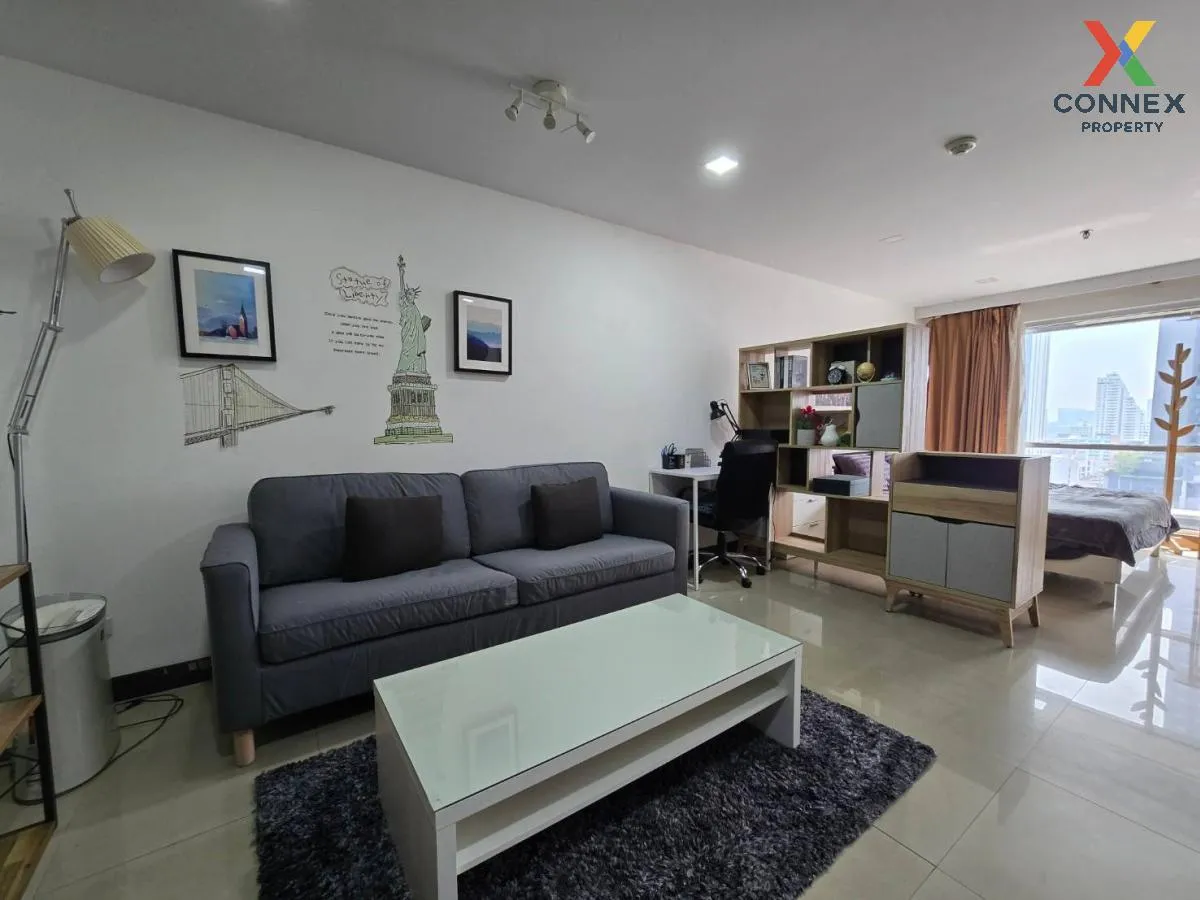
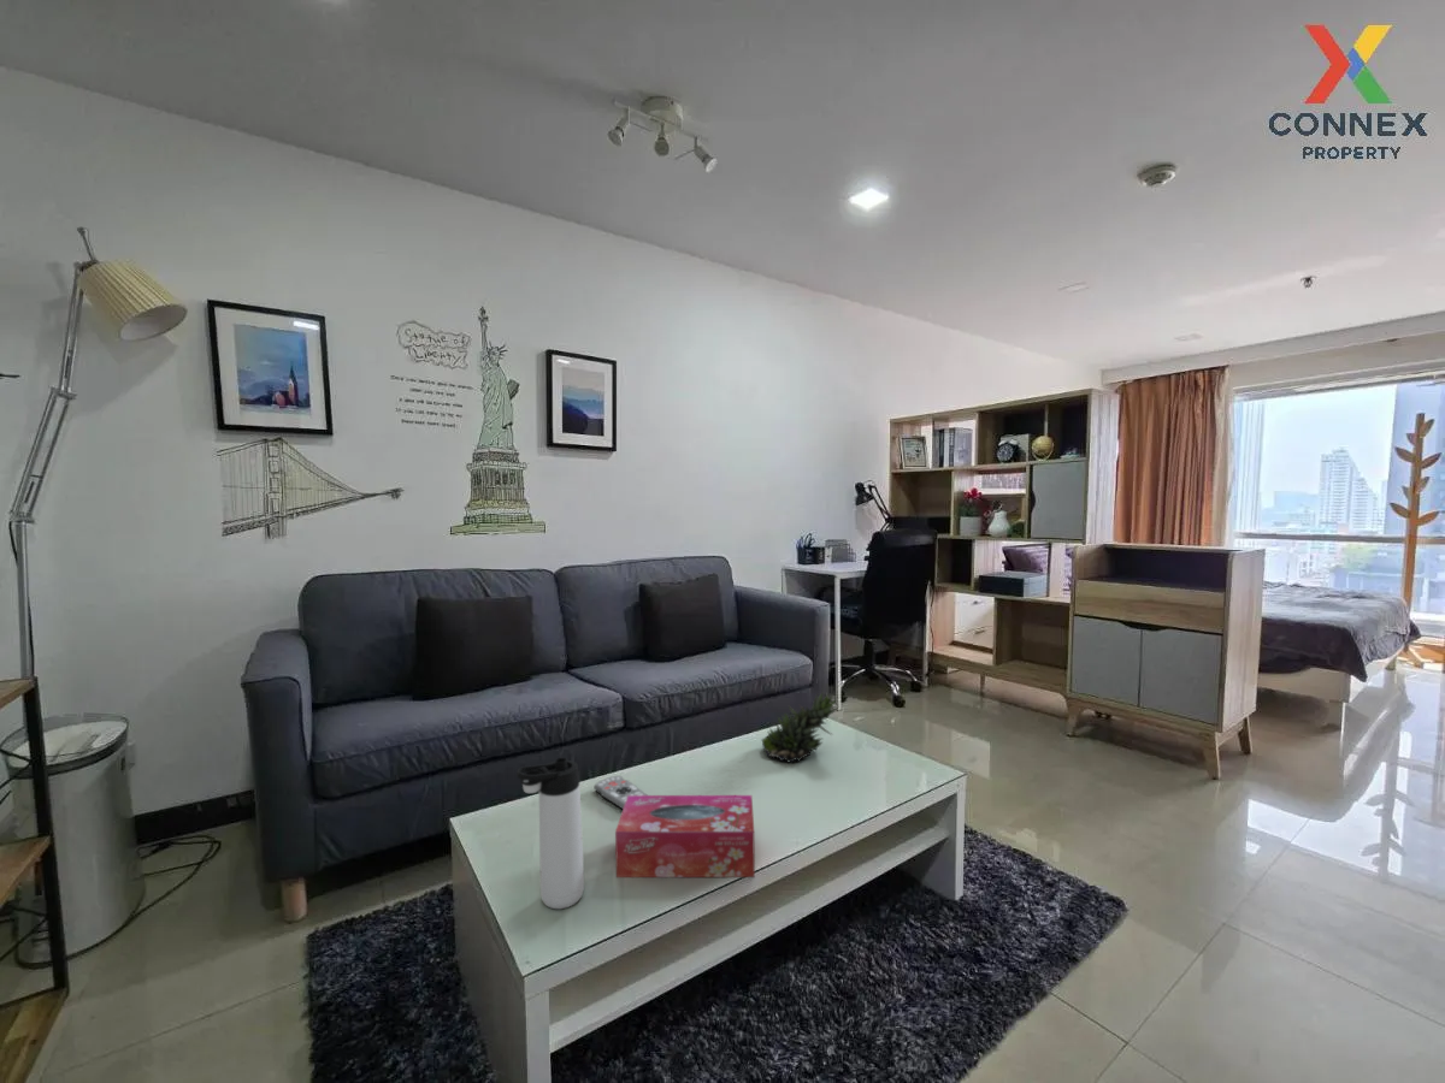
+ tissue box [614,794,756,878]
+ thermos bottle [515,757,585,910]
+ remote control [592,774,649,810]
+ succulent plant [760,692,837,764]
